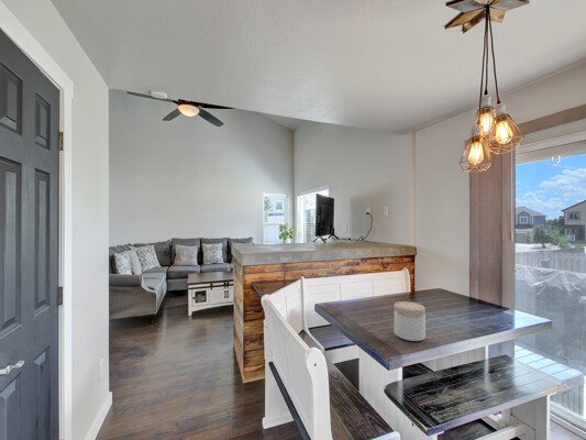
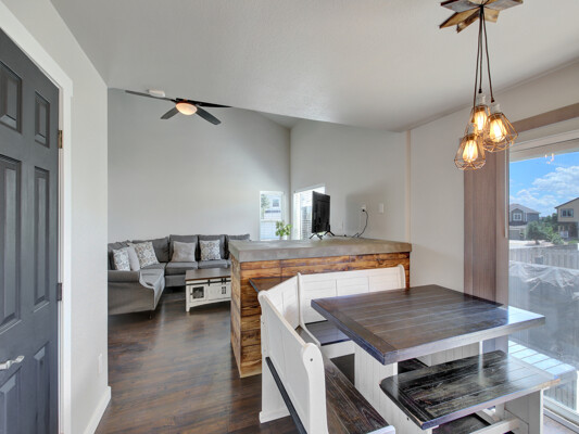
- jar [394,300,427,342]
